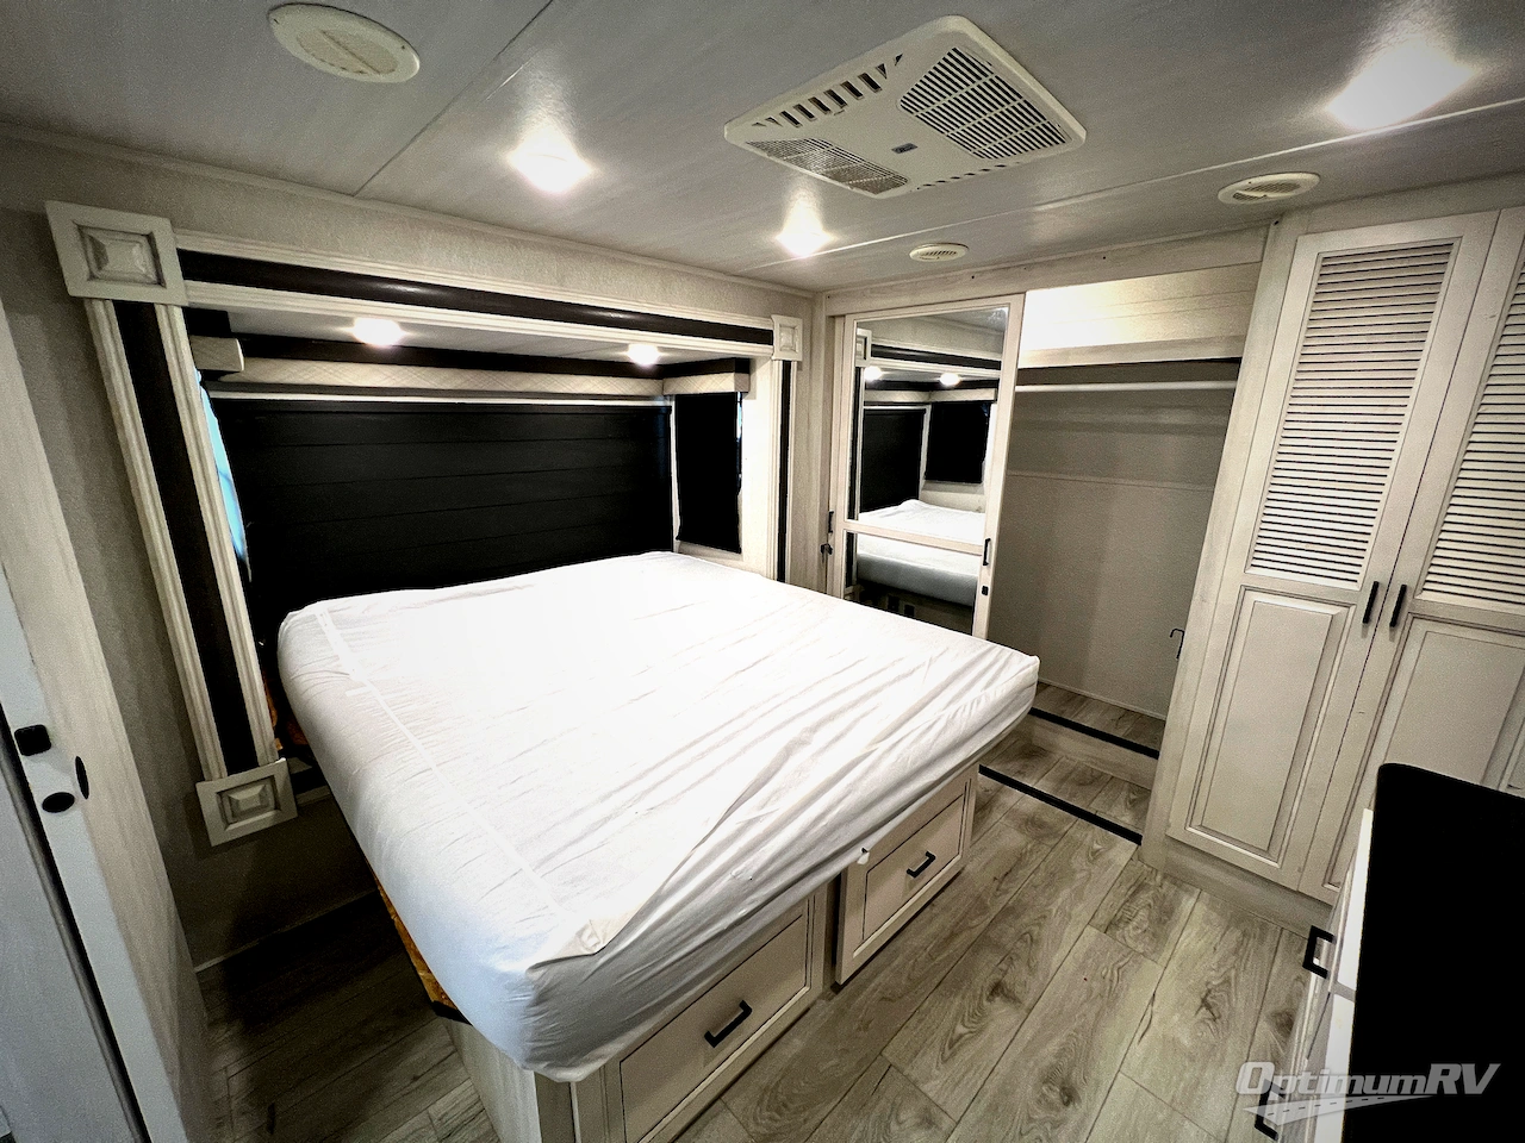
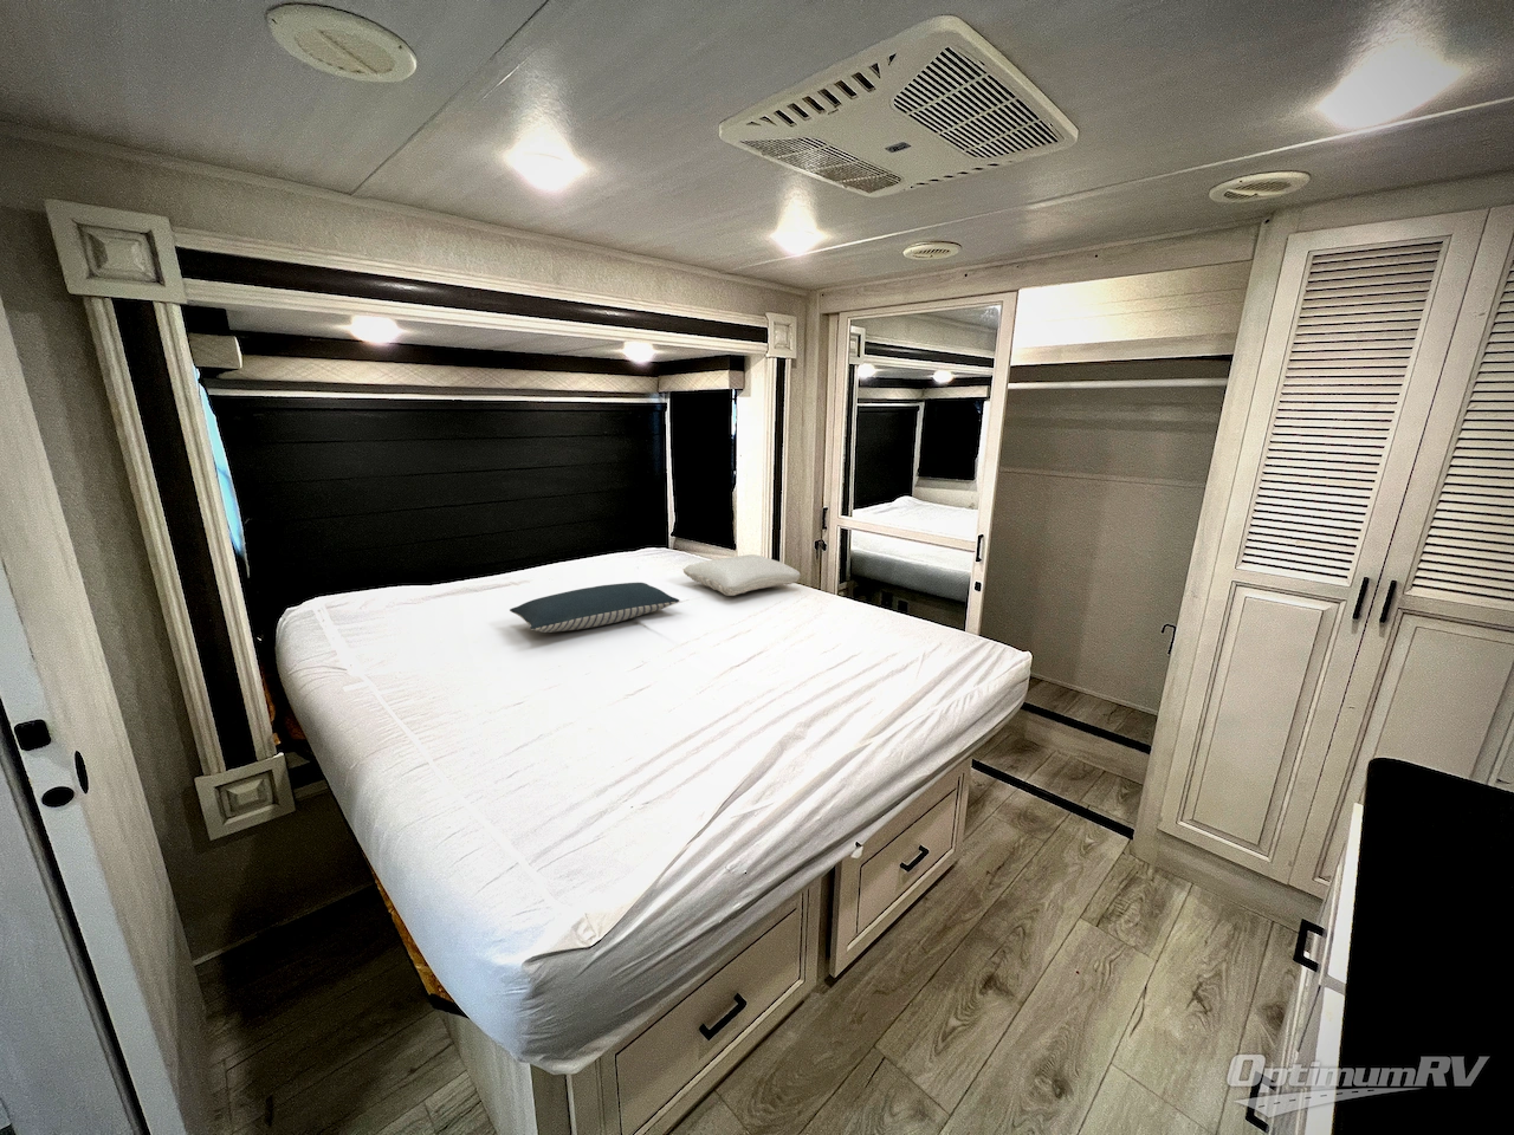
+ pillow [682,553,801,597]
+ pillow [509,582,682,634]
